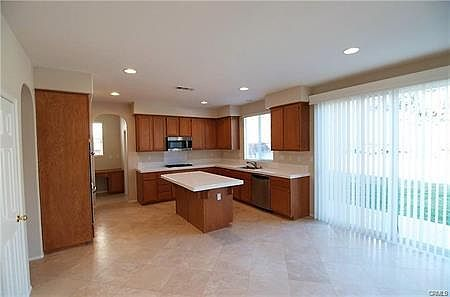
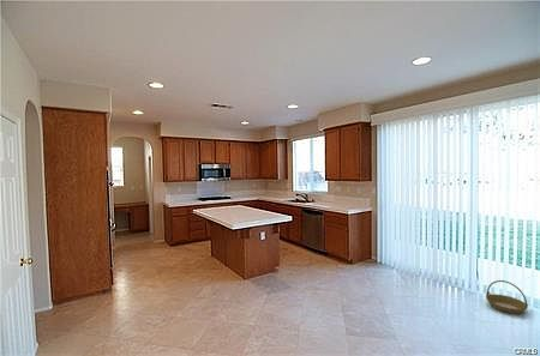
+ basket [485,279,529,315]
